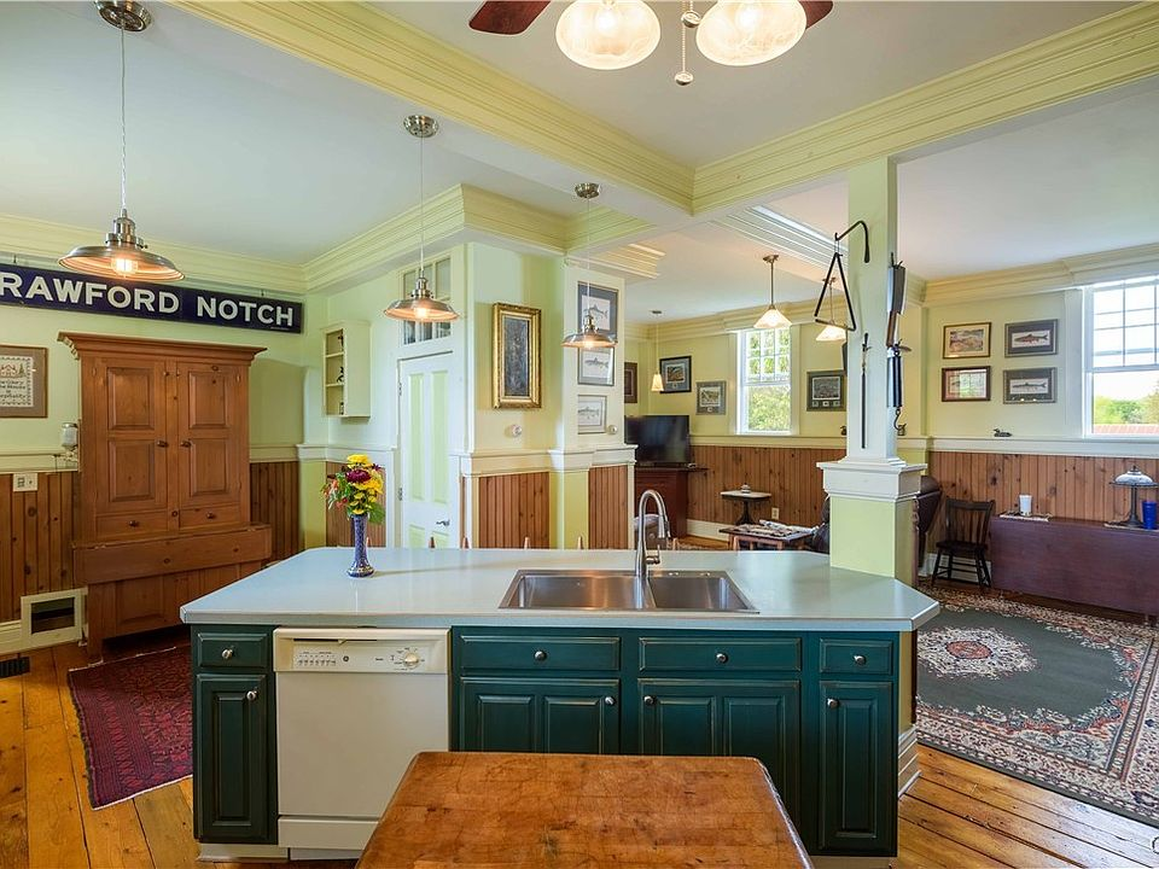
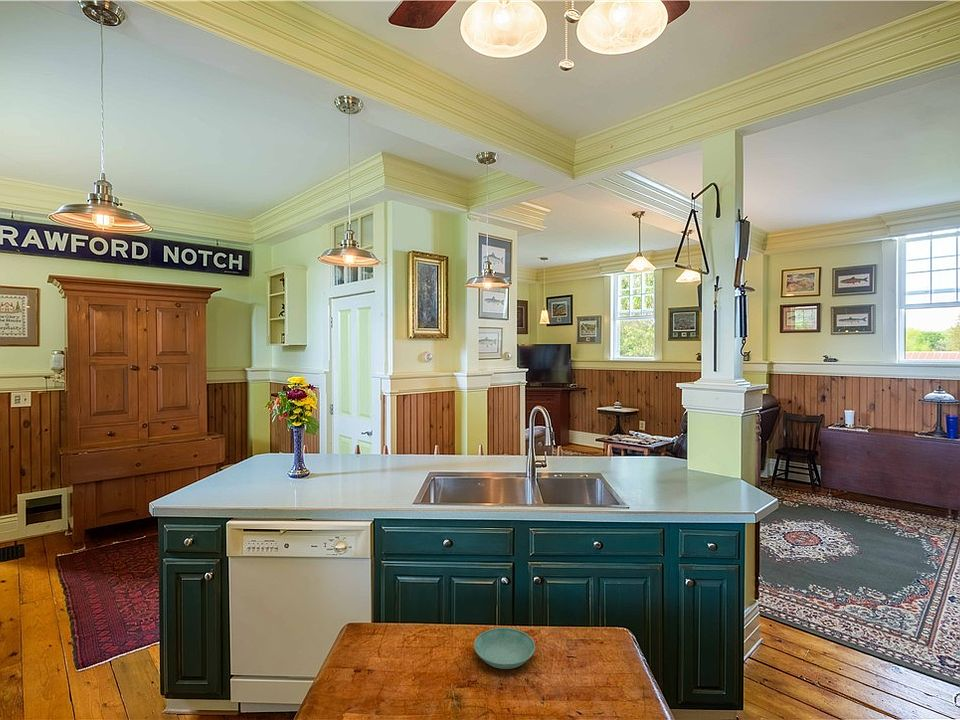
+ saucer [473,627,536,670]
